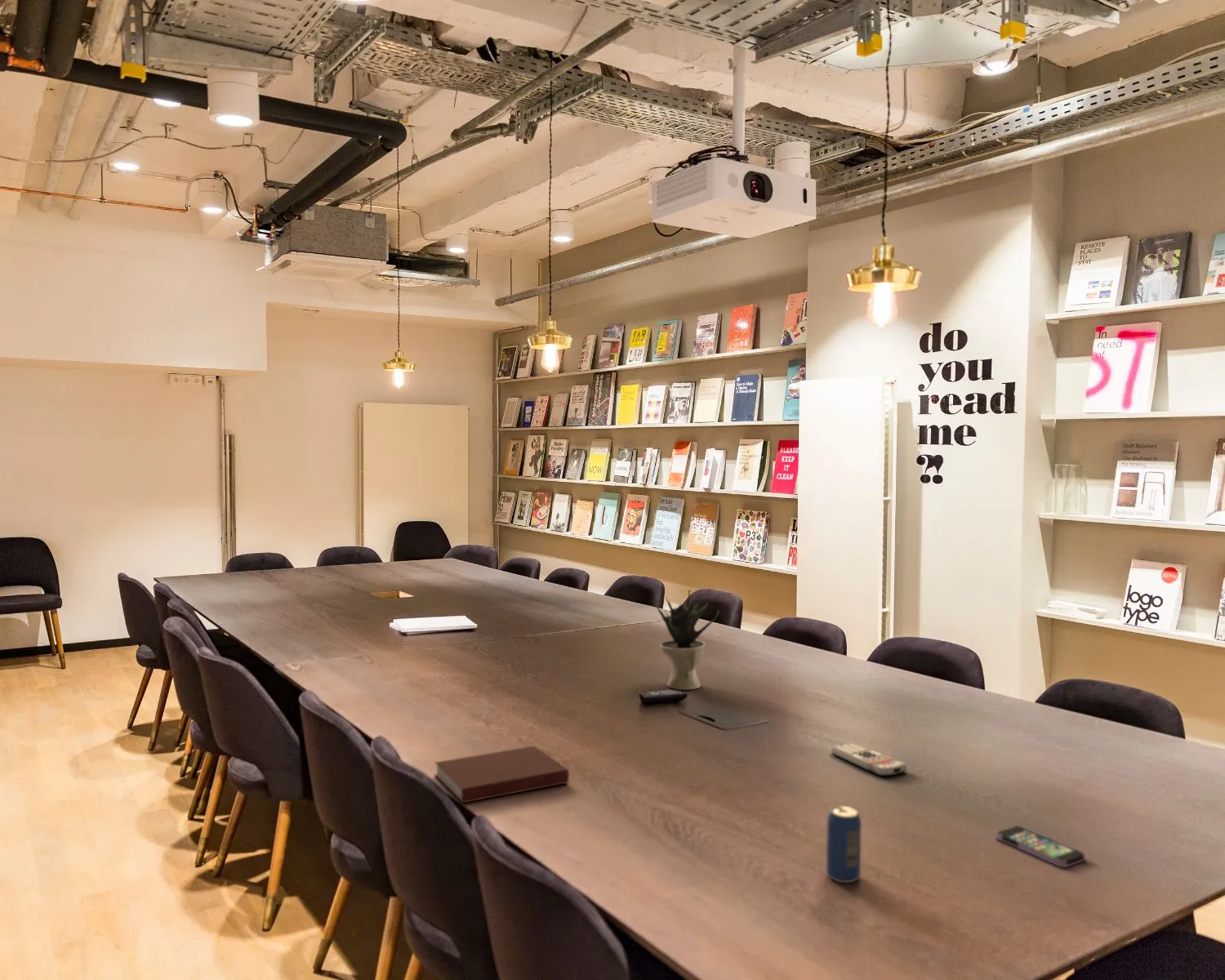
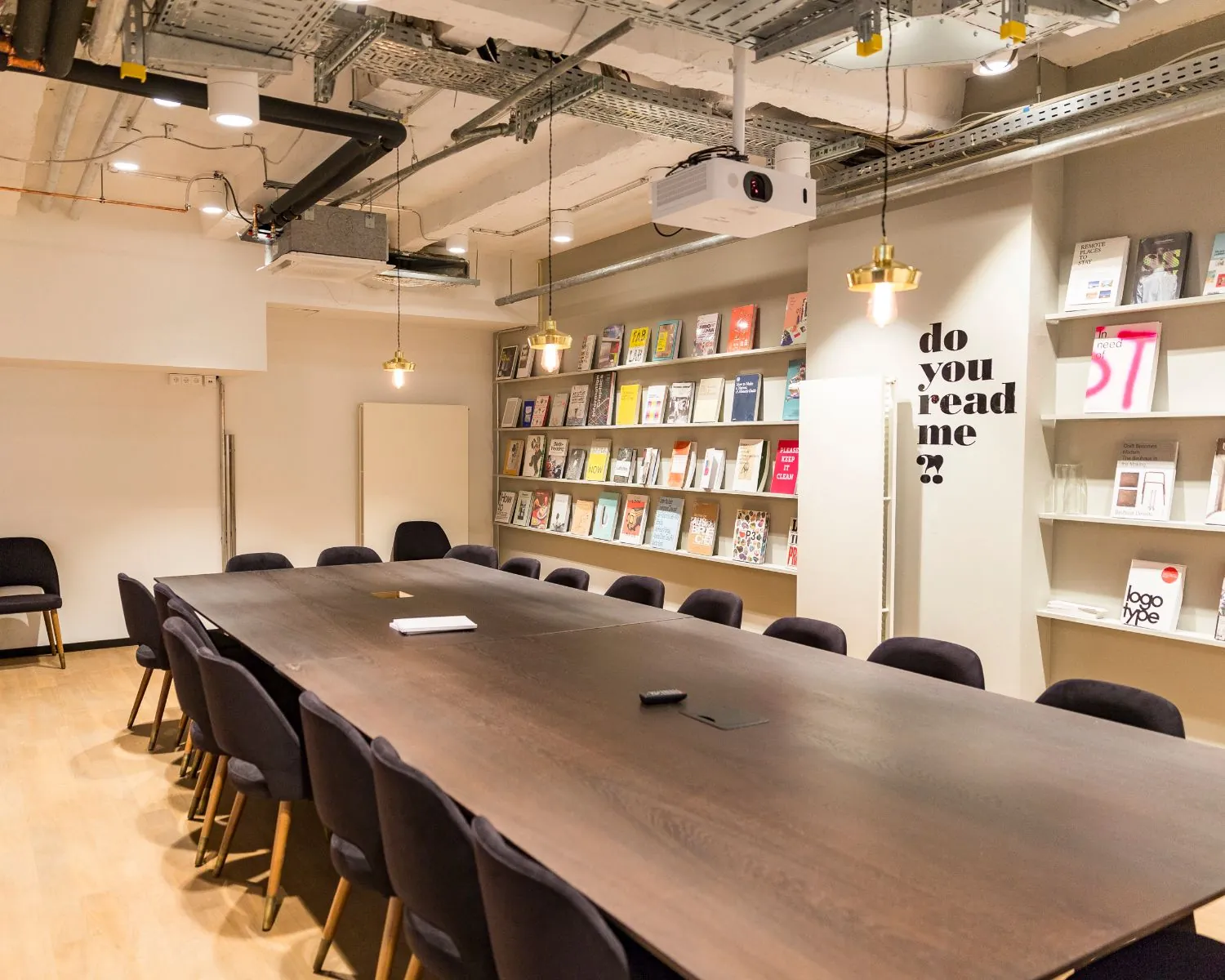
- notebook [434,745,570,804]
- smartphone [995,825,1086,868]
- remote control [830,742,908,777]
- potted plant [656,589,720,691]
- beverage can [826,804,862,884]
